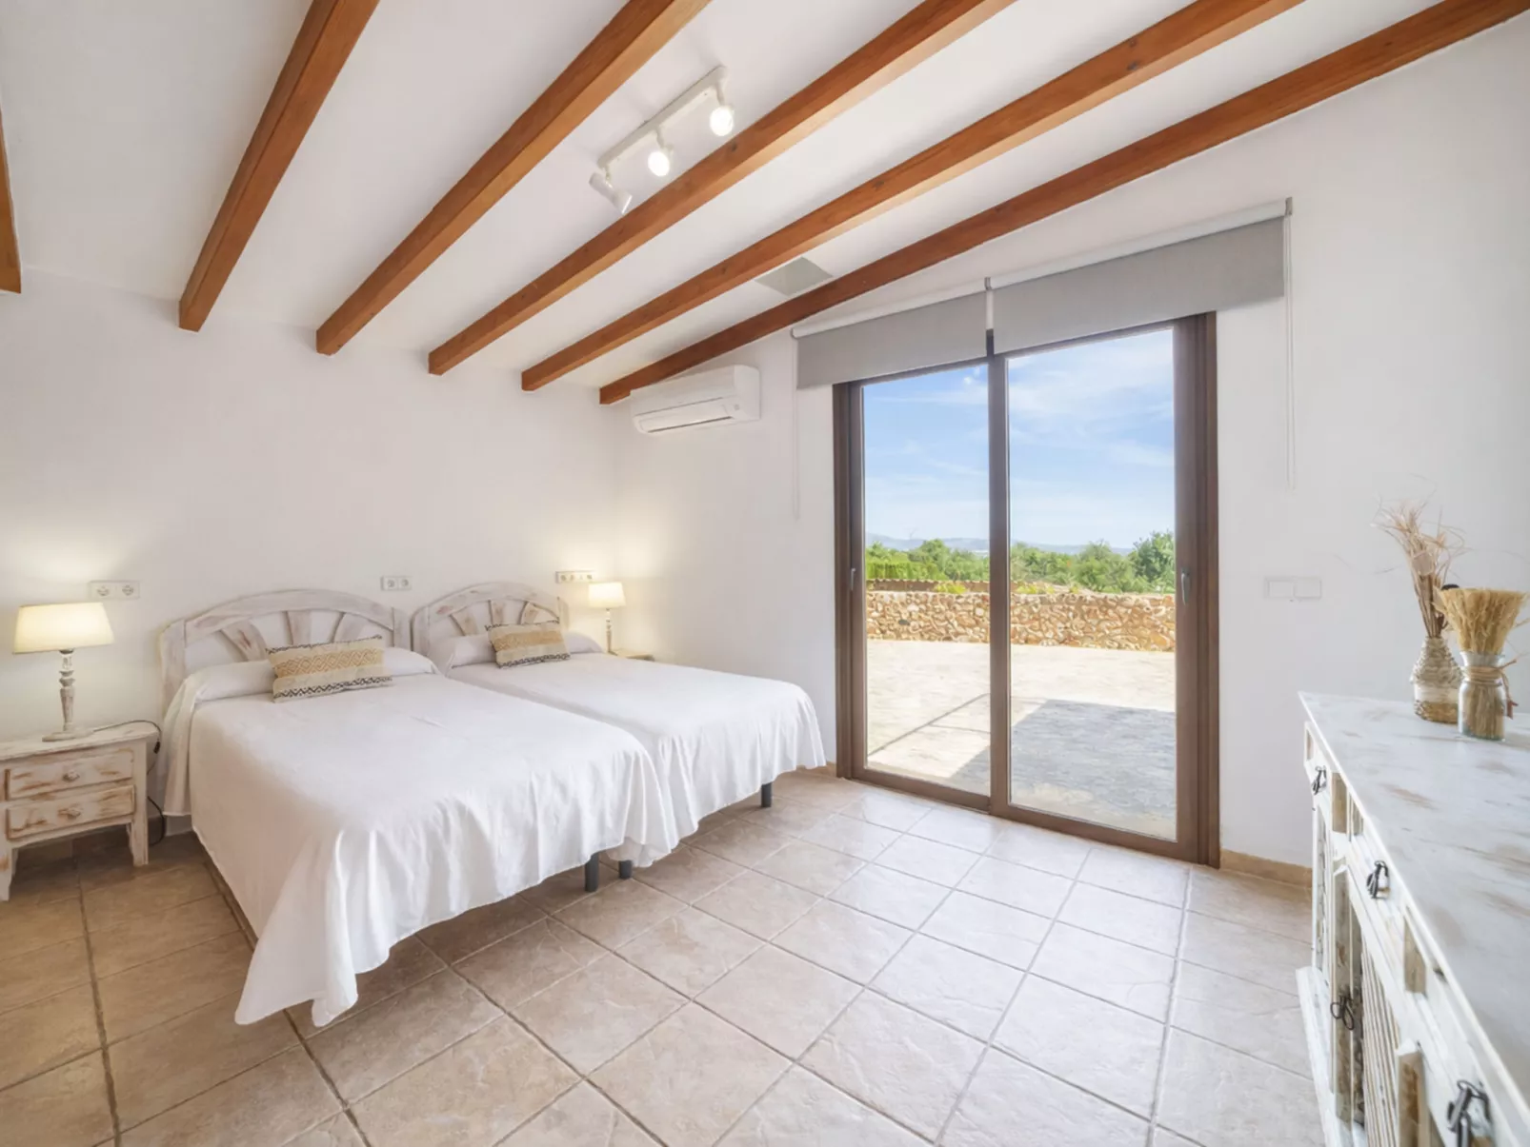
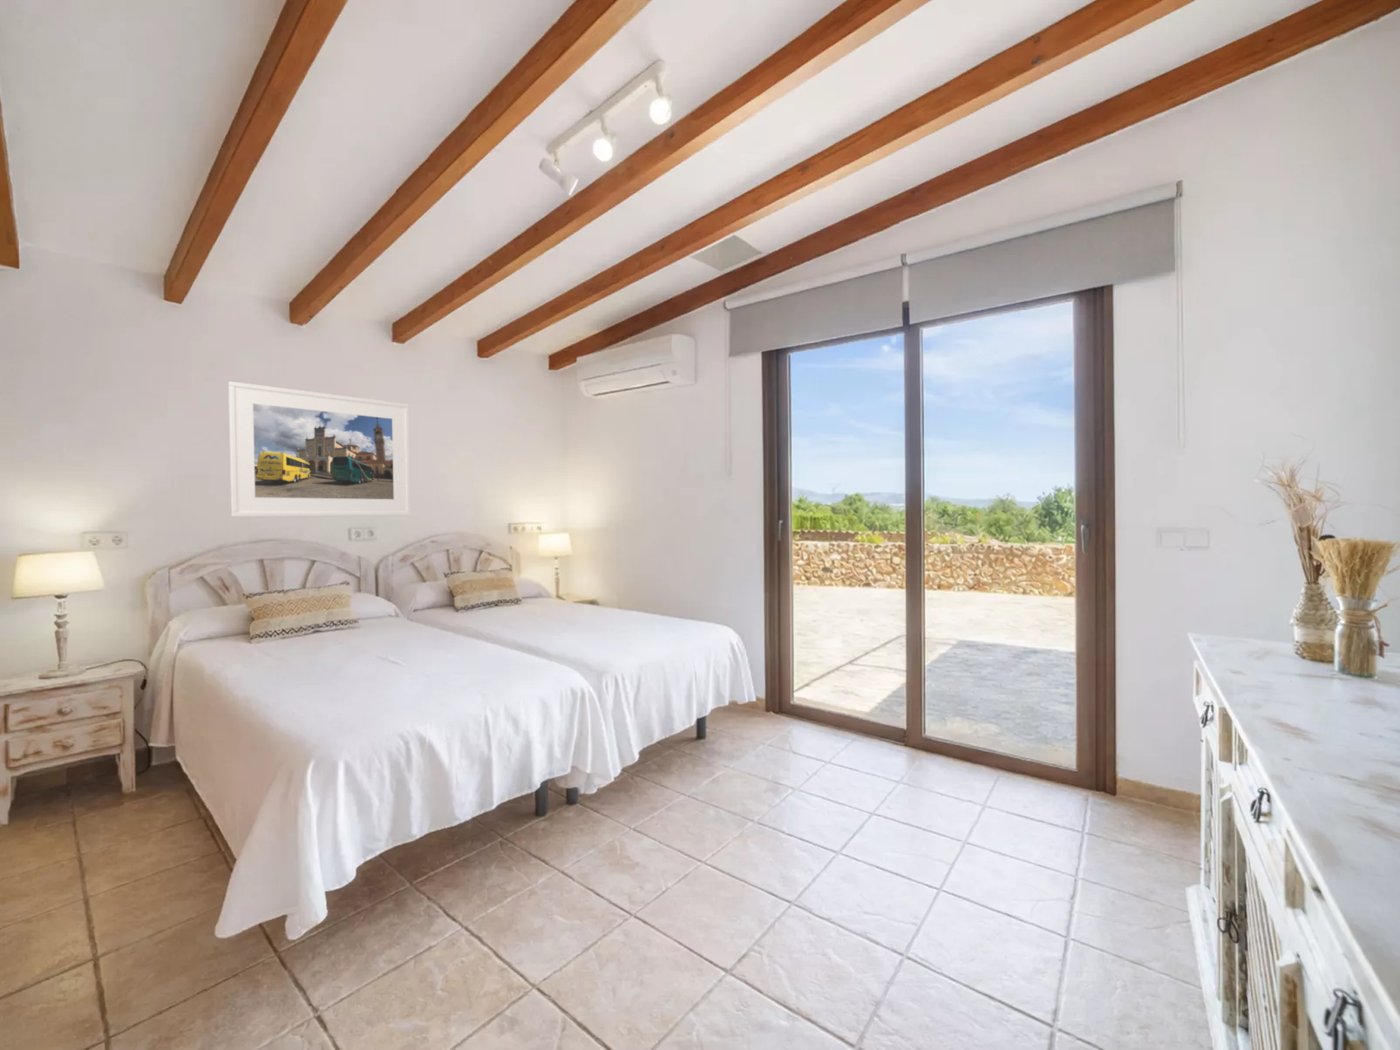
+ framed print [227,381,412,517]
